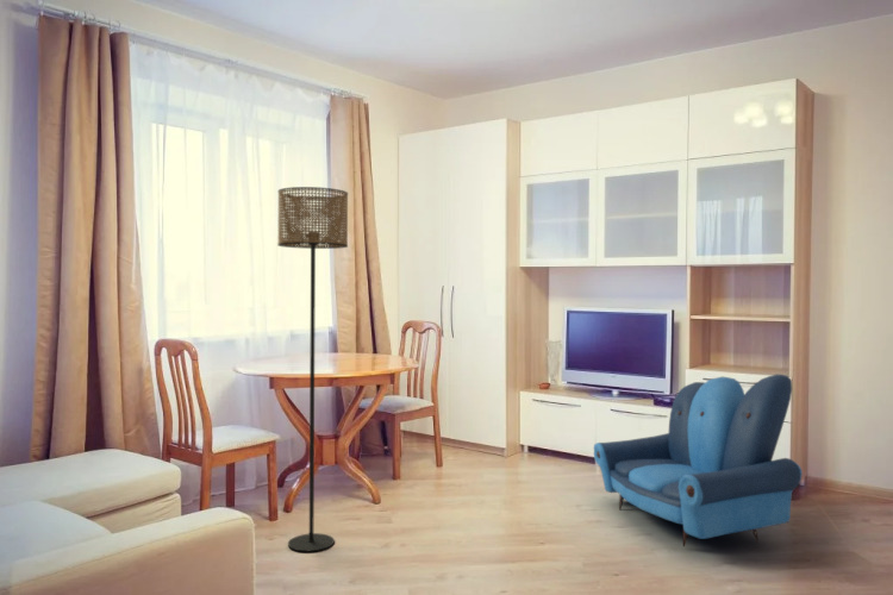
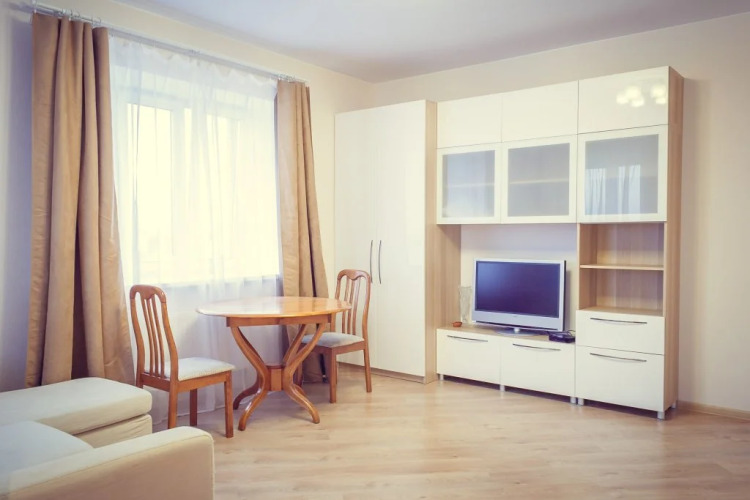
- floor lamp [276,186,349,553]
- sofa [593,372,804,547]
